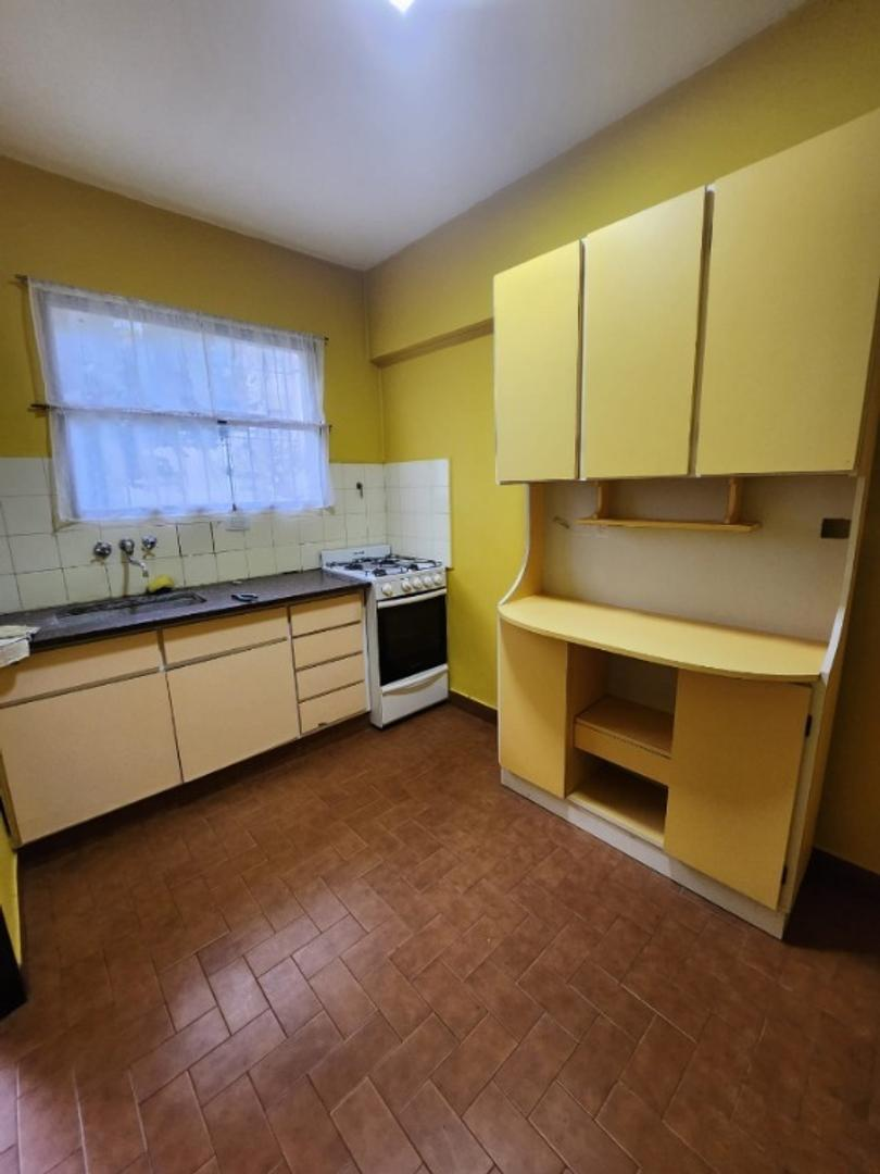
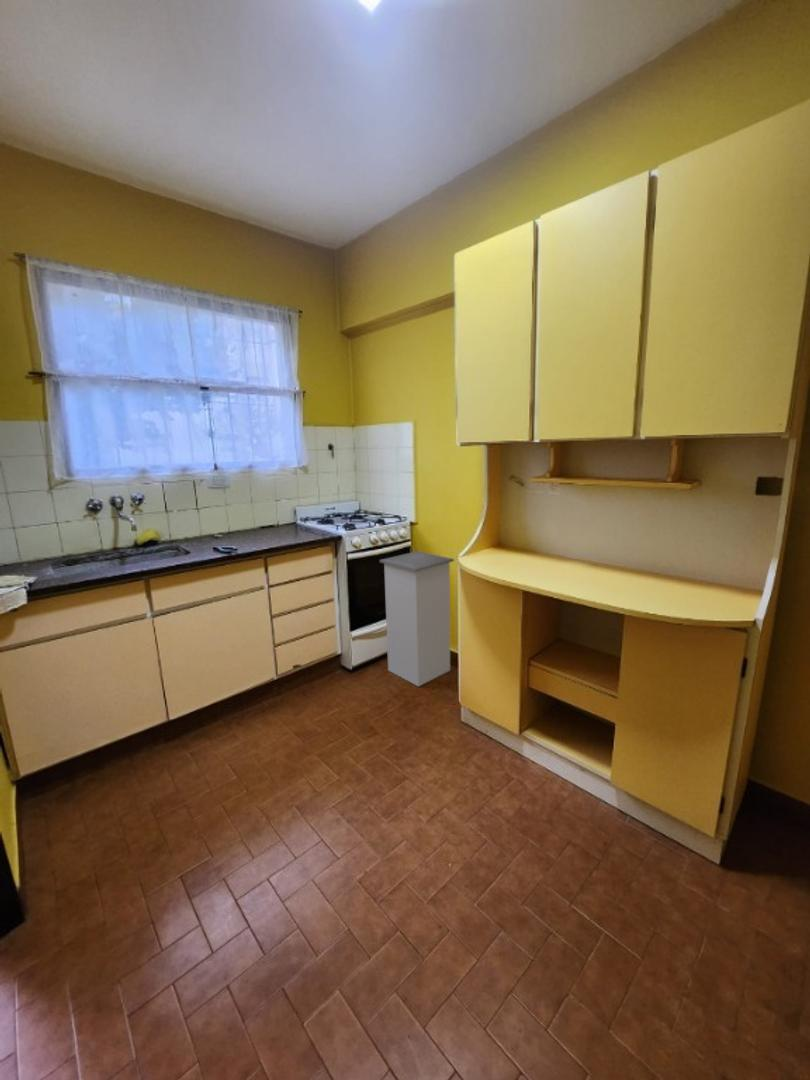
+ trash can [379,550,455,688]
